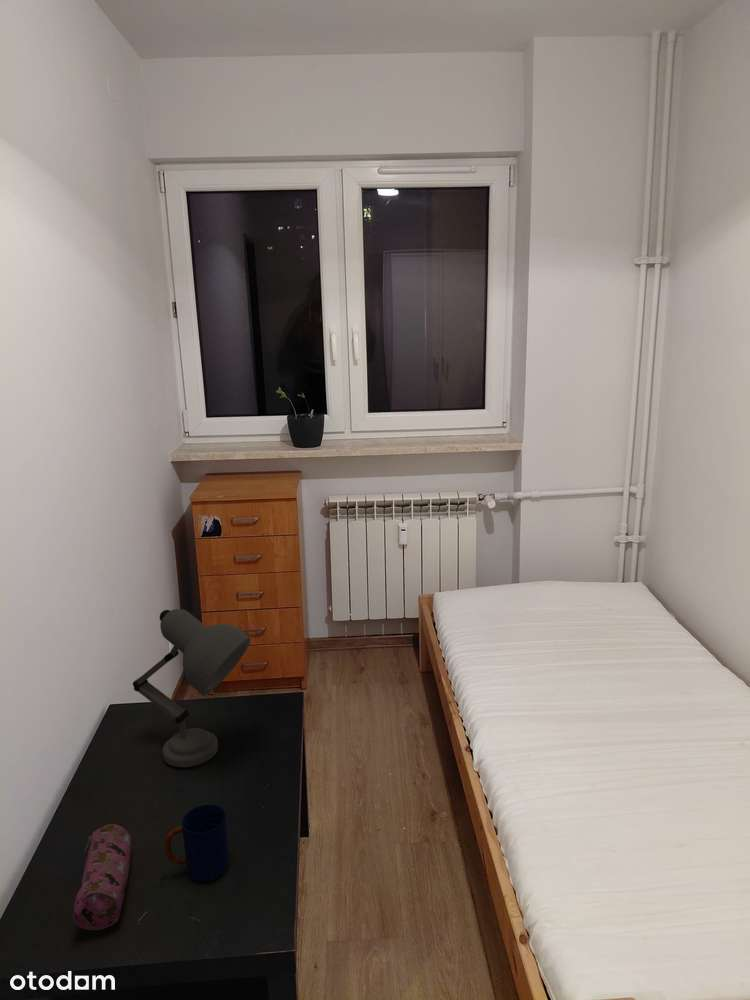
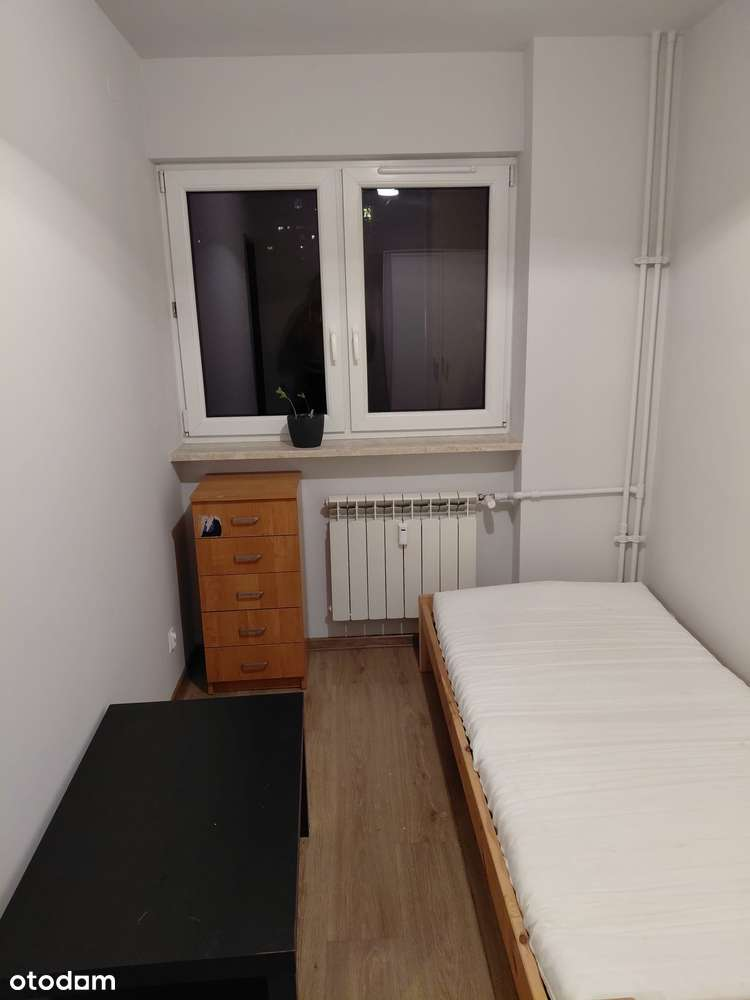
- mug [164,804,230,883]
- desk lamp [132,608,252,768]
- pencil case [72,823,133,931]
